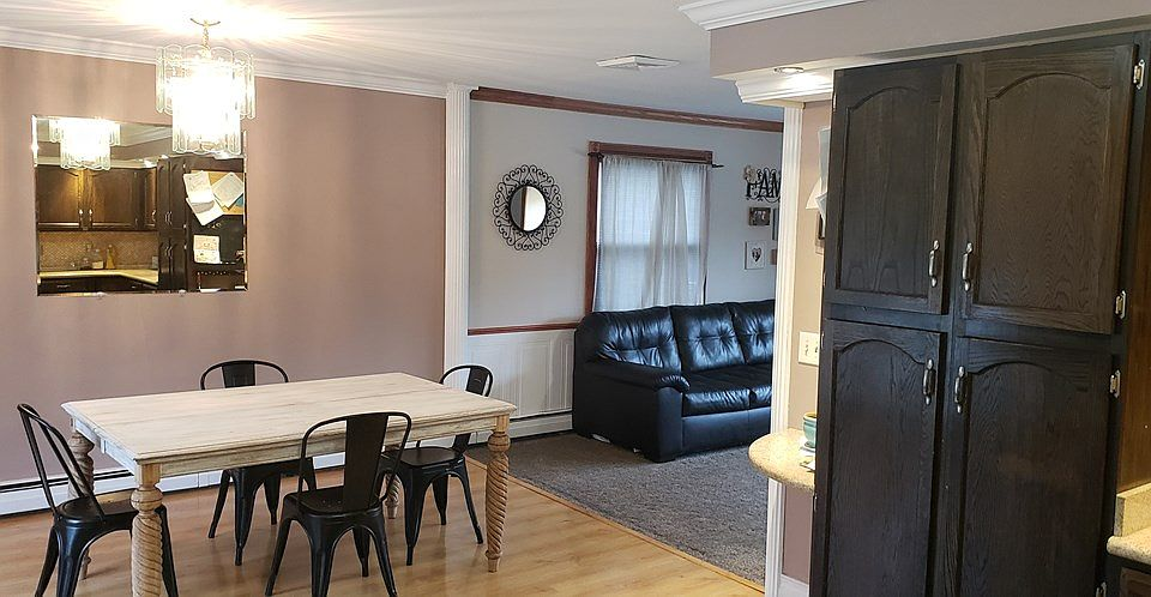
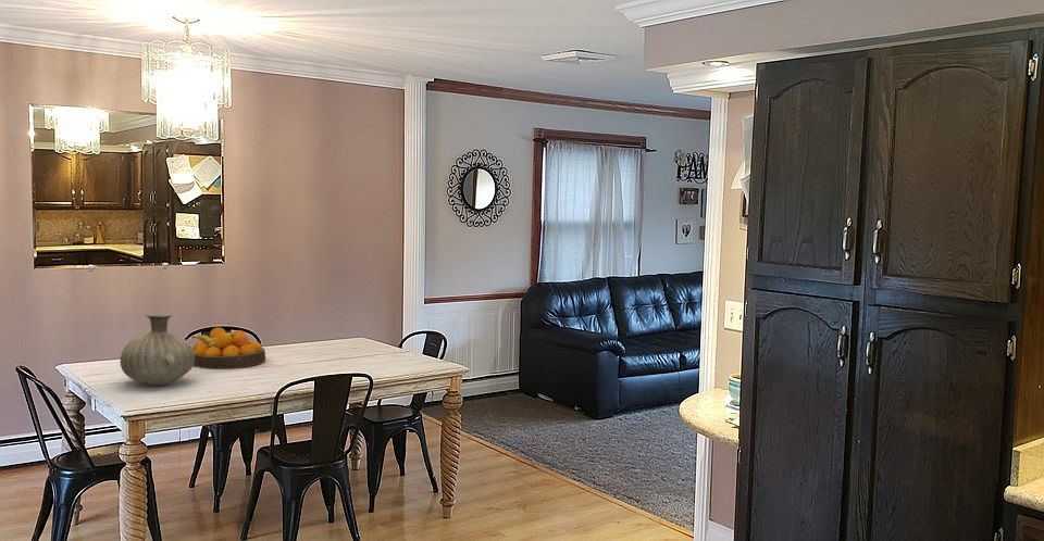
+ fruit bowl [190,327,266,369]
+ vase [120,312,195,387]
